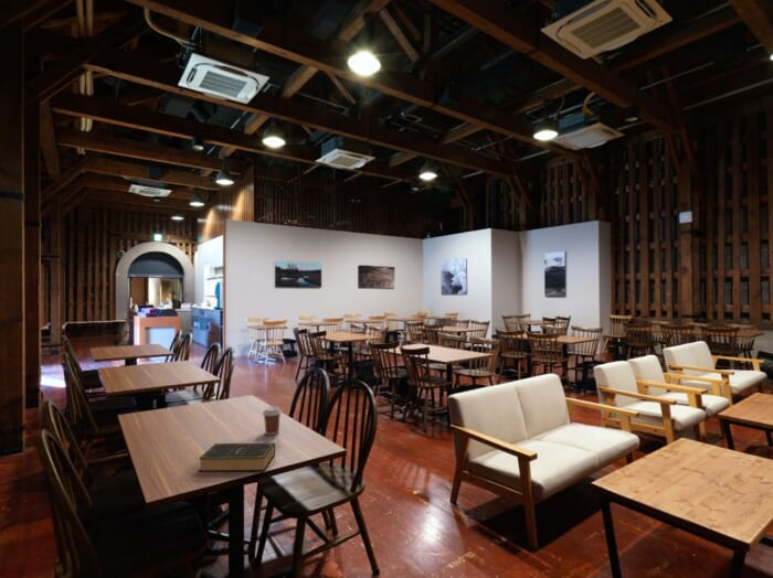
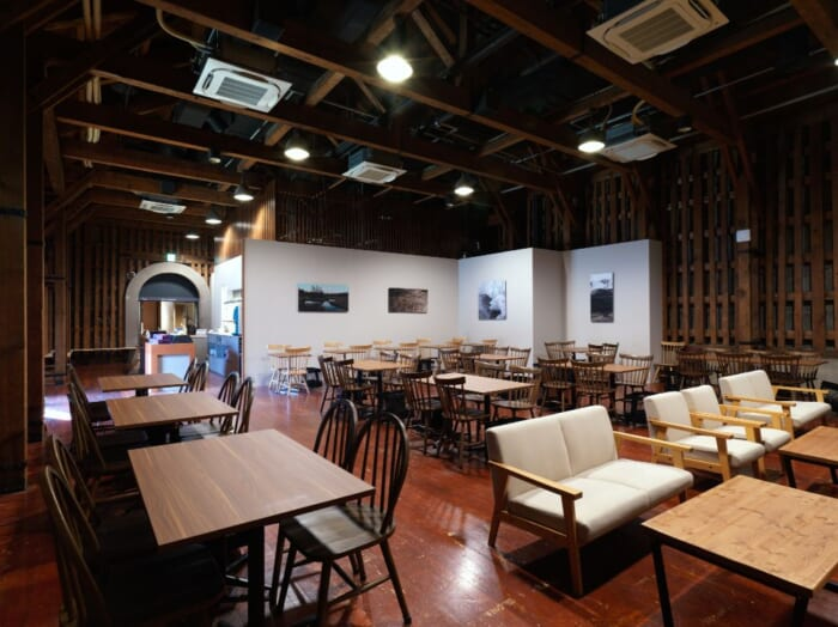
- coffee cup [262,406,283,436]
- book [198,442,276,472]
